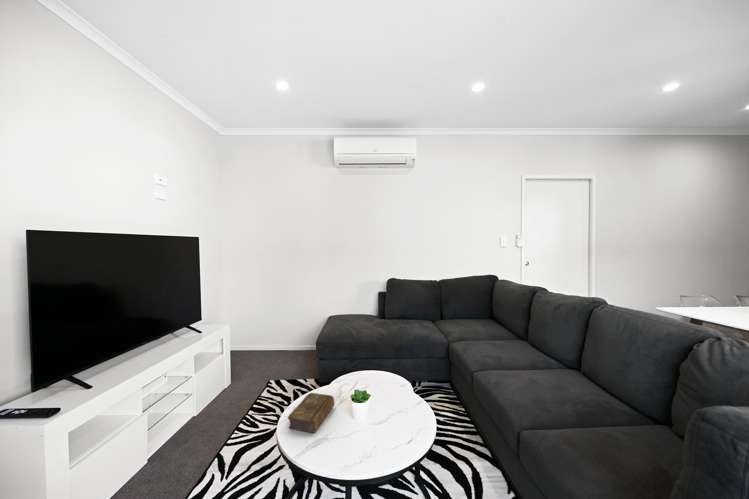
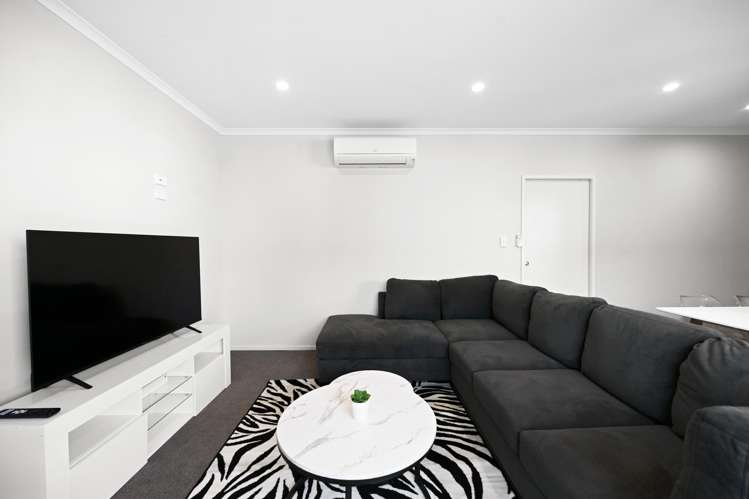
- book [287,392,335,434]
